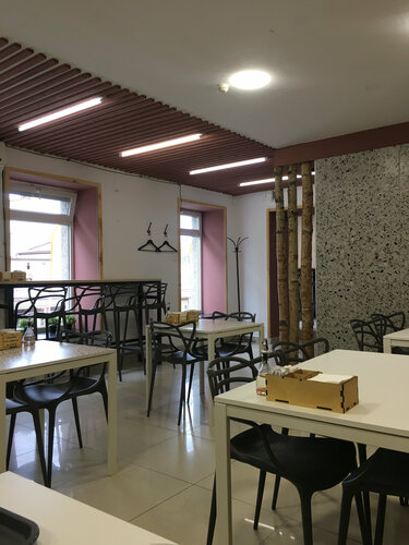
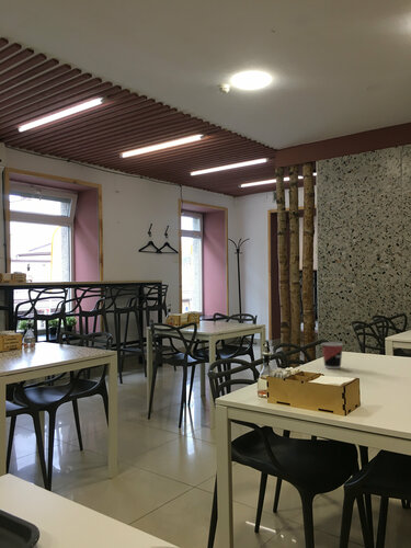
+ cup [320,341,344,369]
